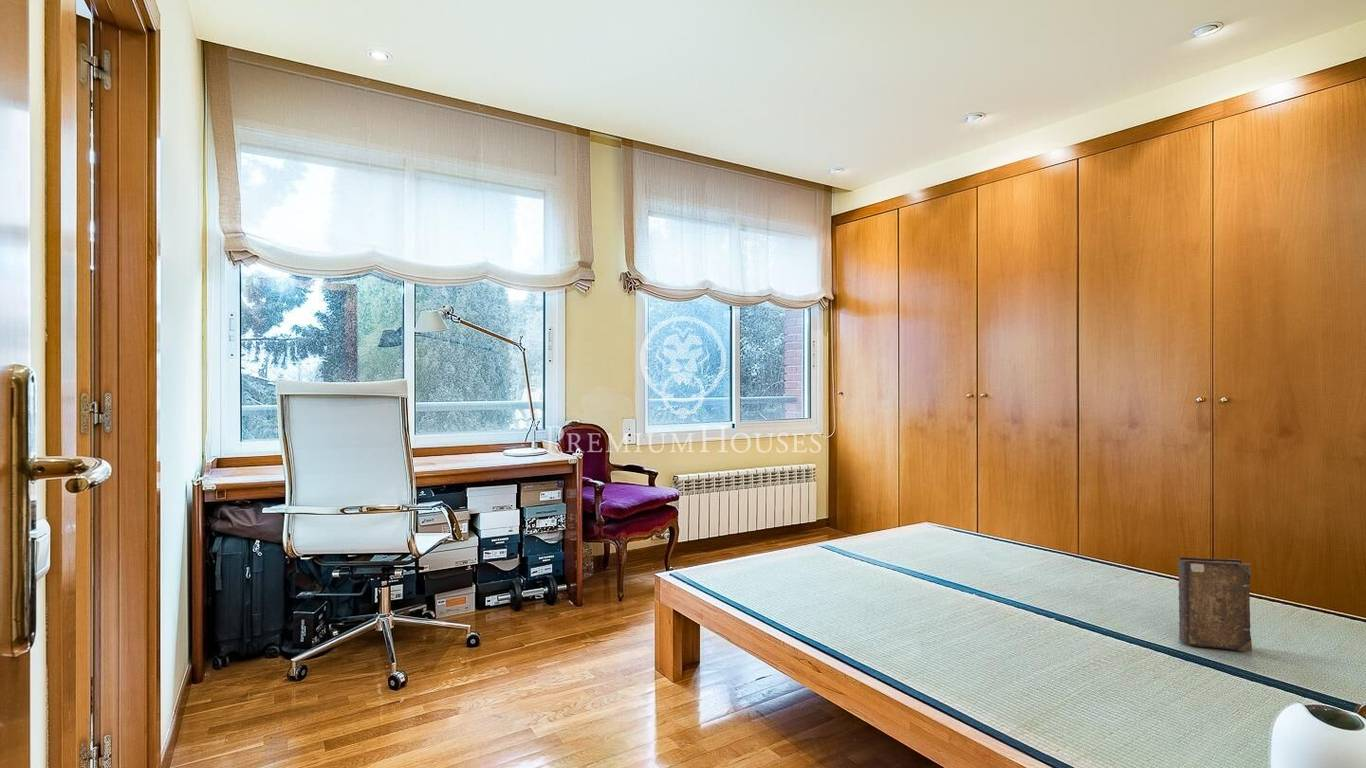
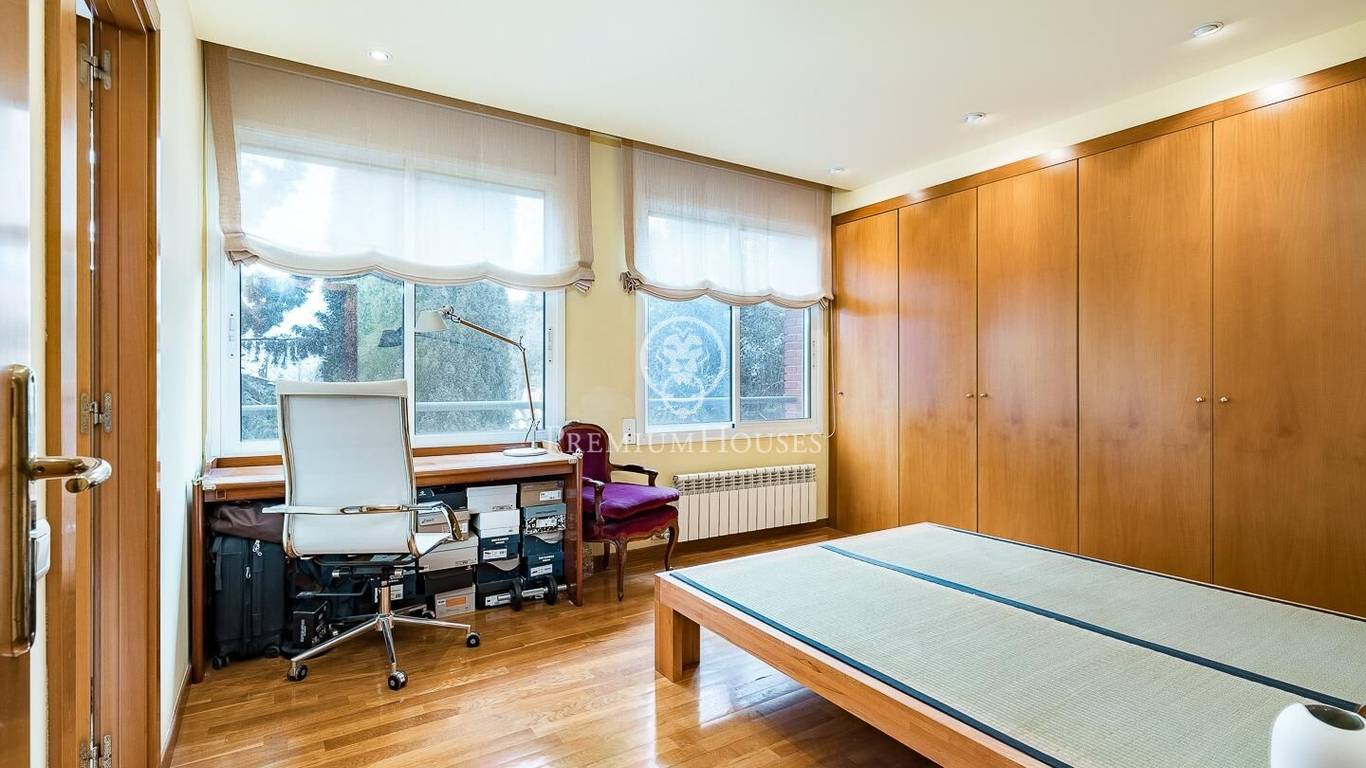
- book [1177,556,1253,653]
